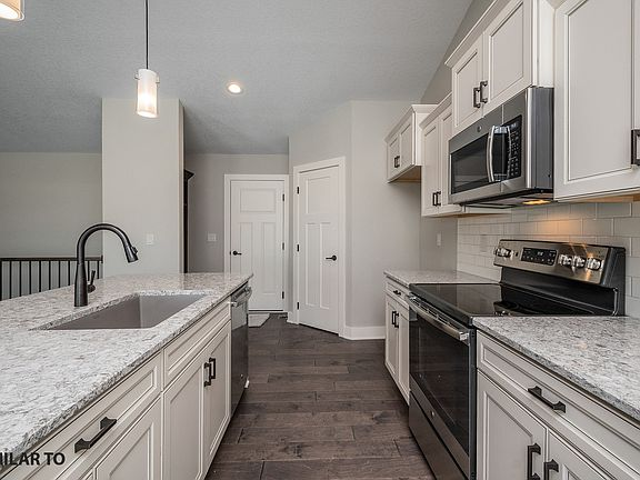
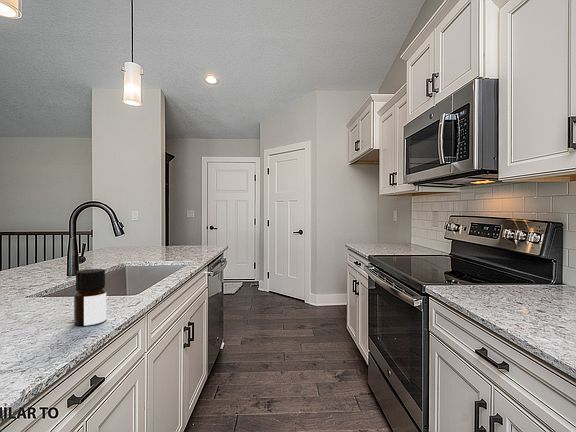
+ bottle [73,268,107,327]
